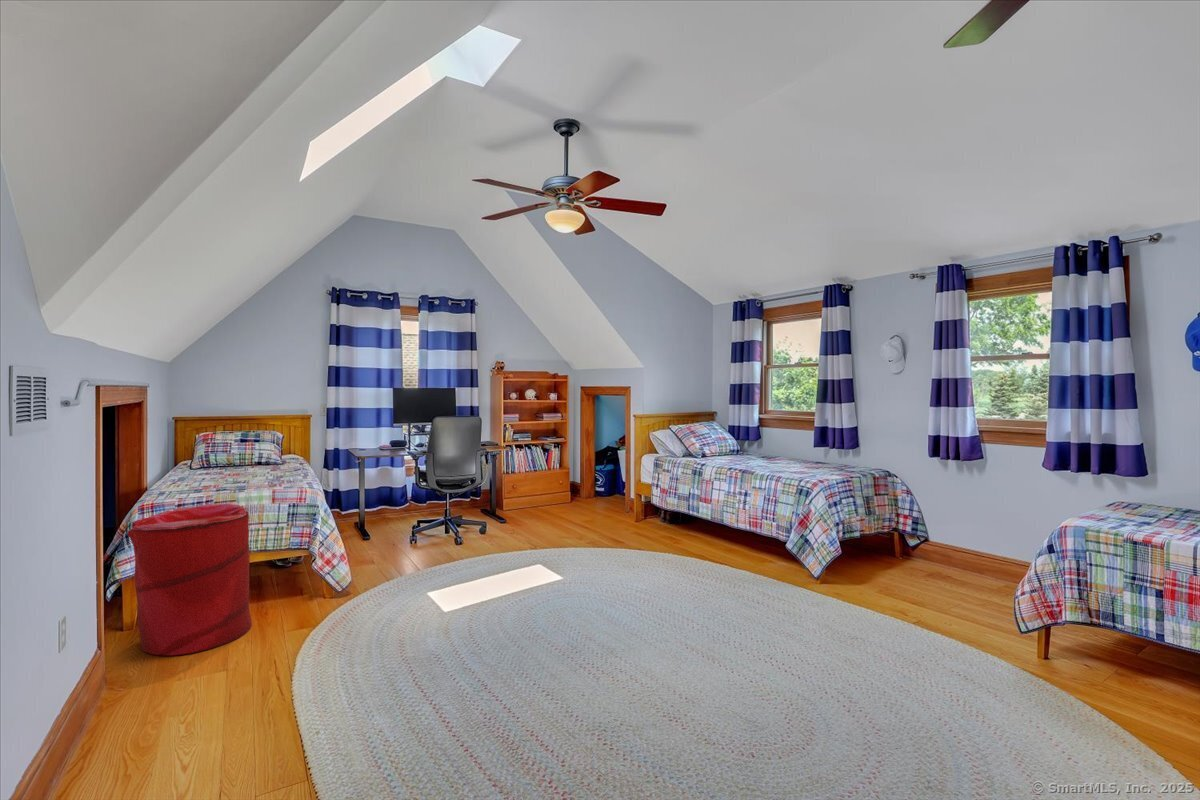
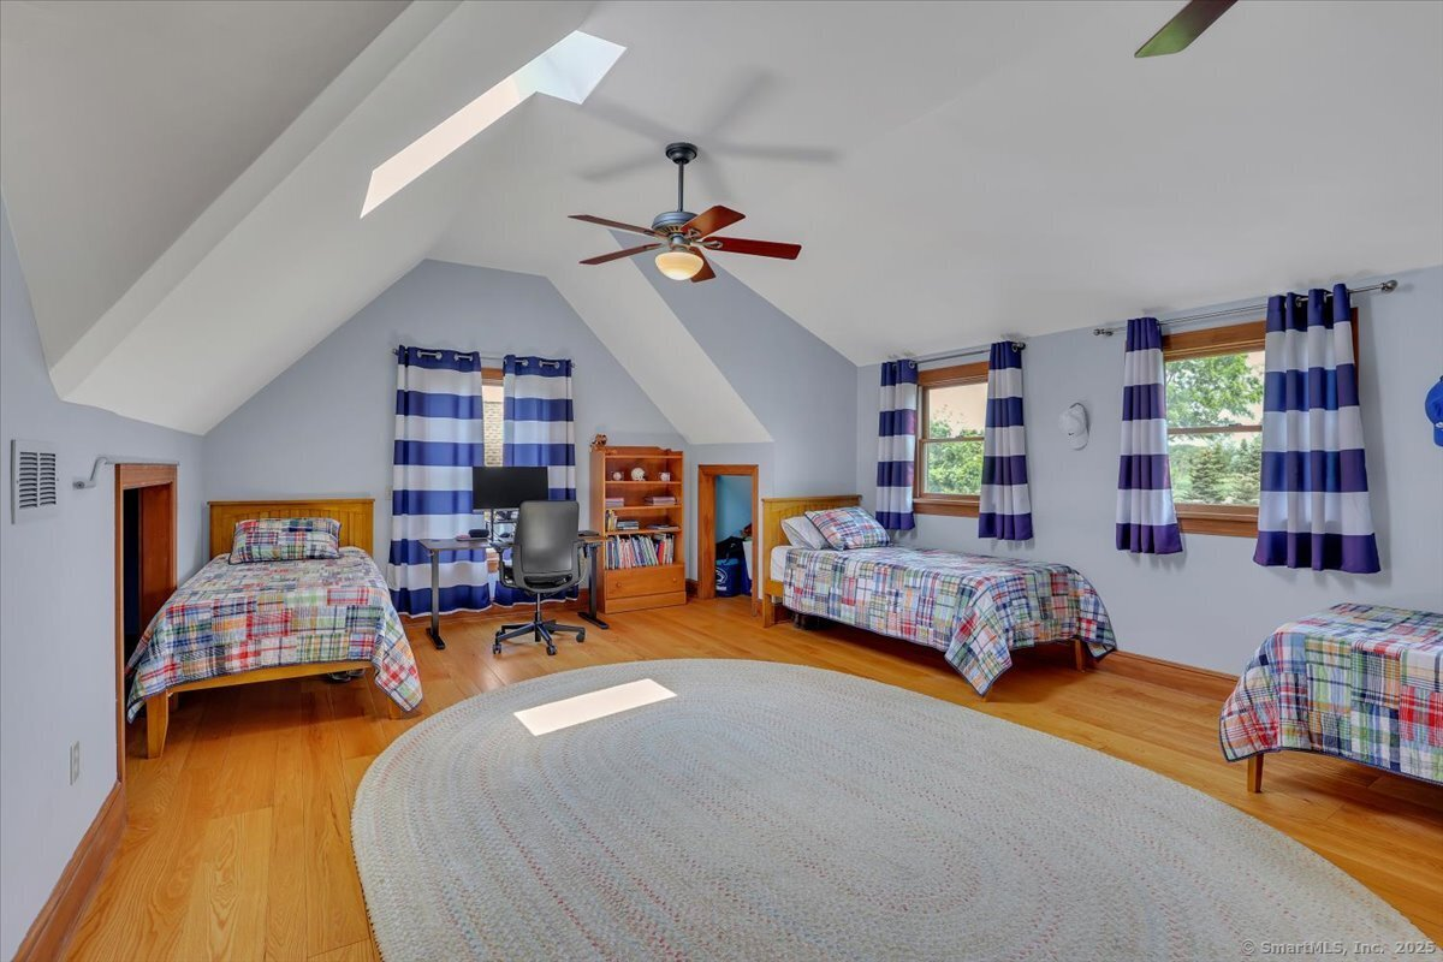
- laundry hamper [127,502,253,656]
